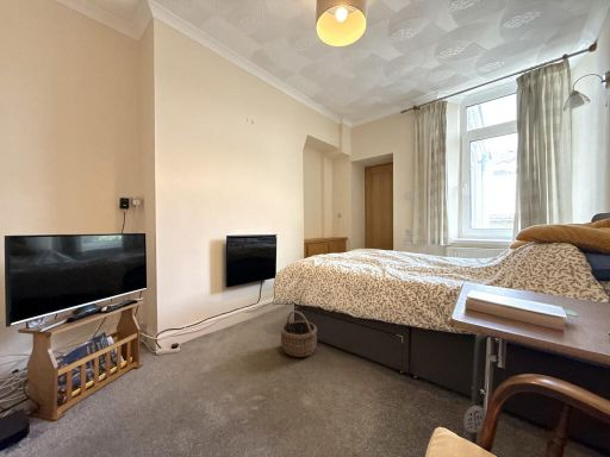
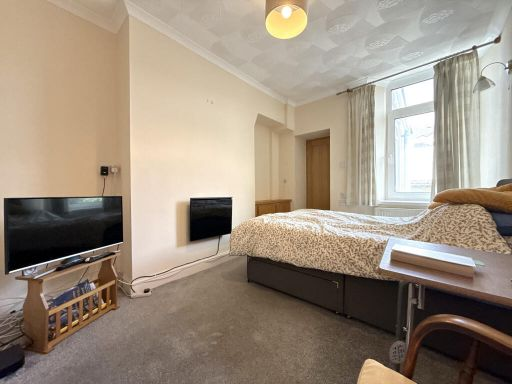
- wicker basket [279,309,318,358]
